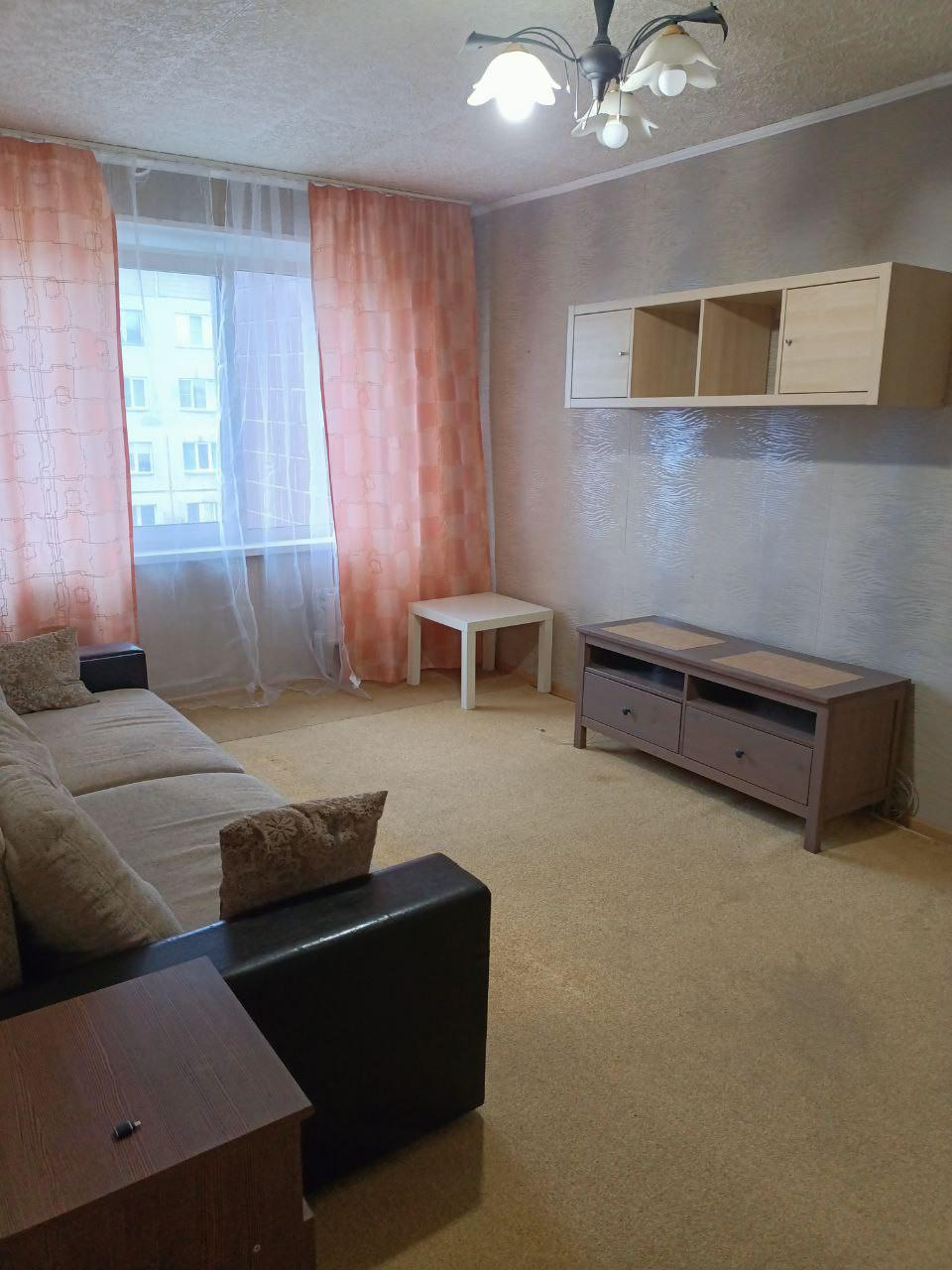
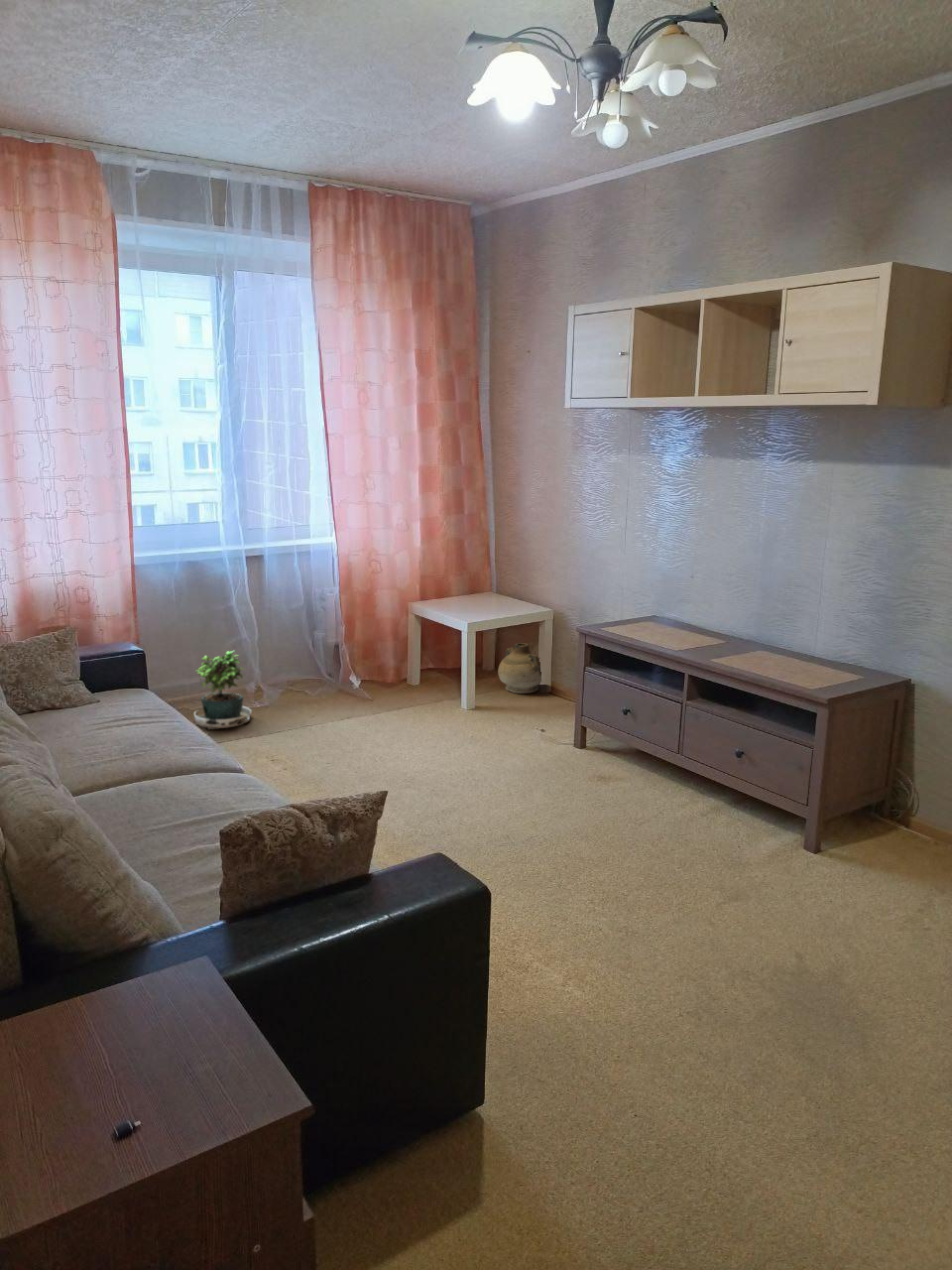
+ ceramic jug [497,642,542,695]
+ potted plant [193,649,253,735]
